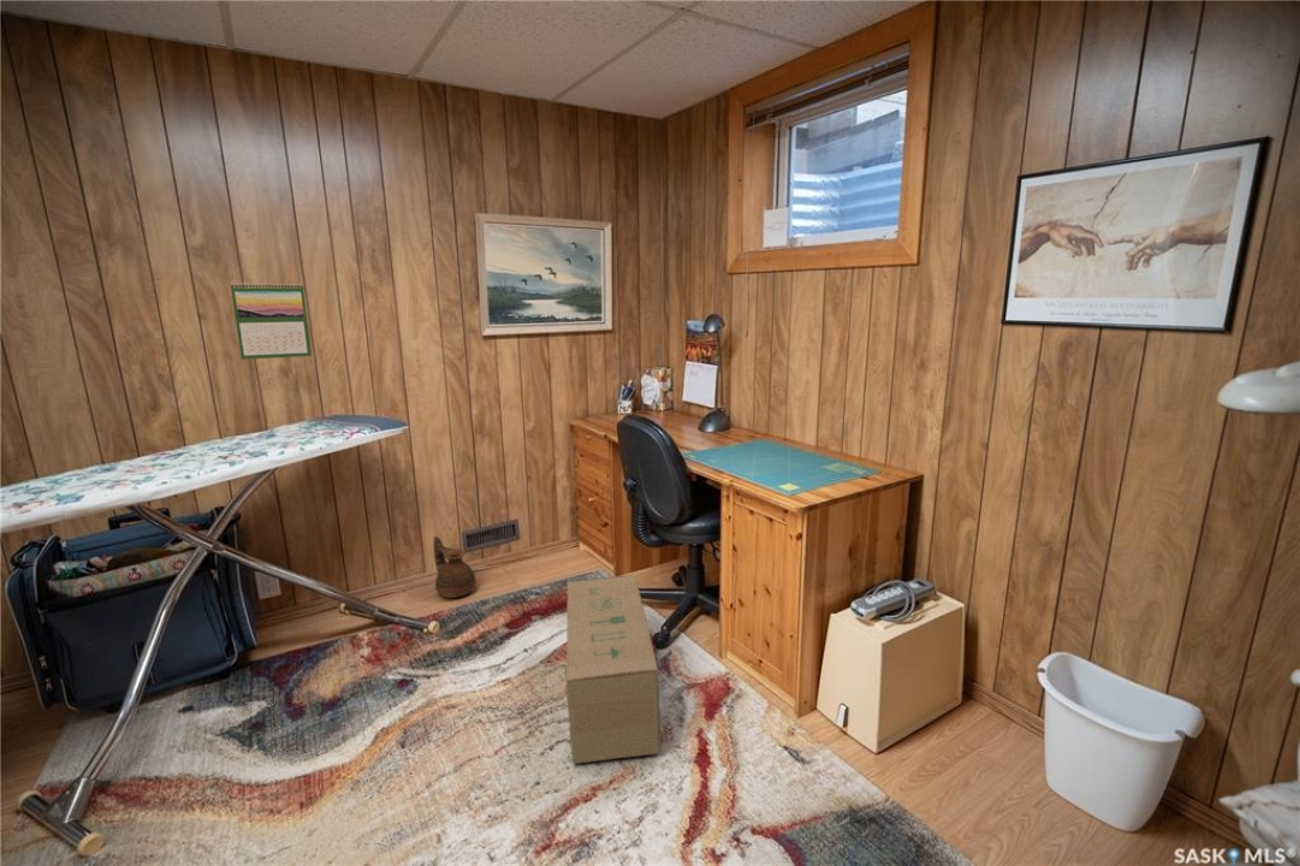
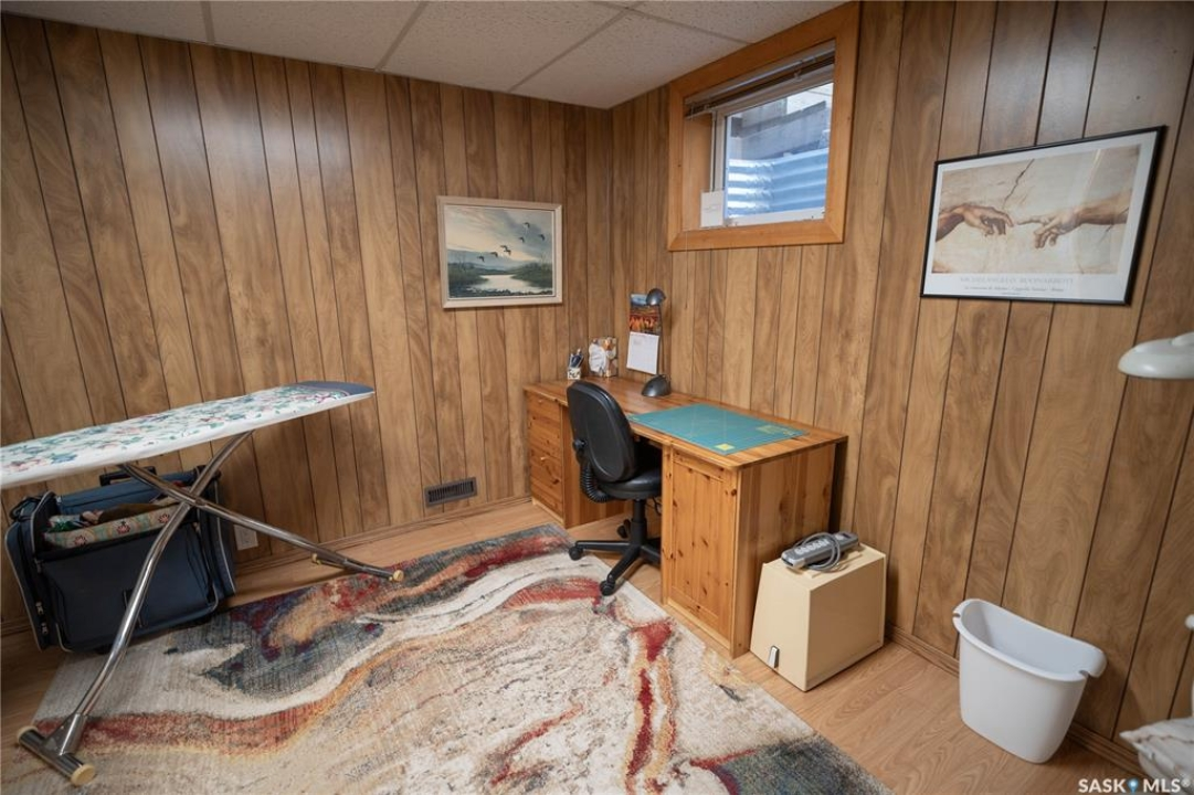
- cardboard box [565,574,663,765]
- ceramic jug [433,535,477,599]
- calendar [230,281,313,361]
